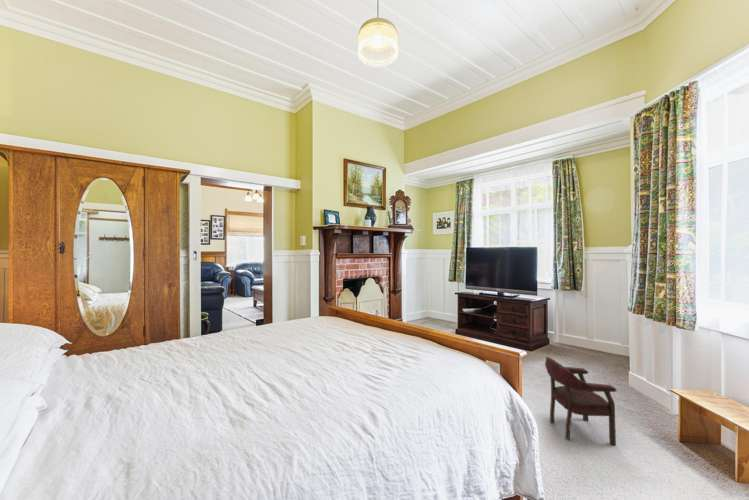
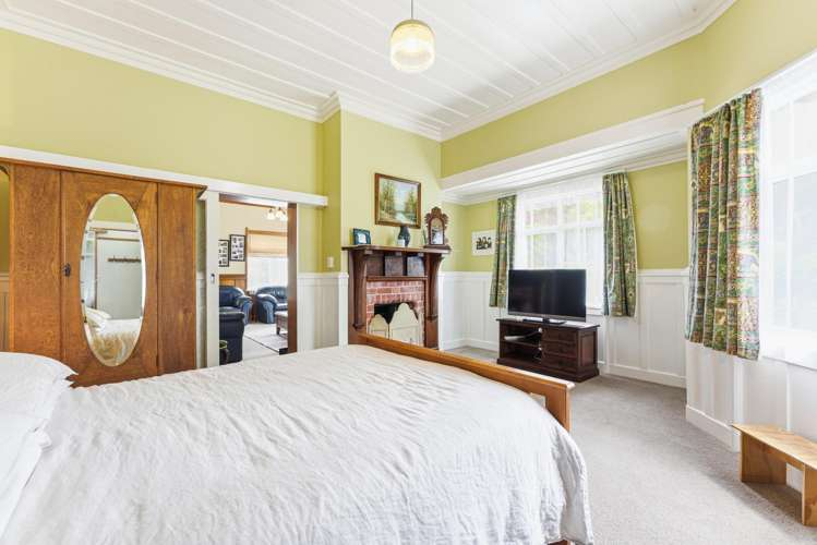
- stool [544,356,617,446]
